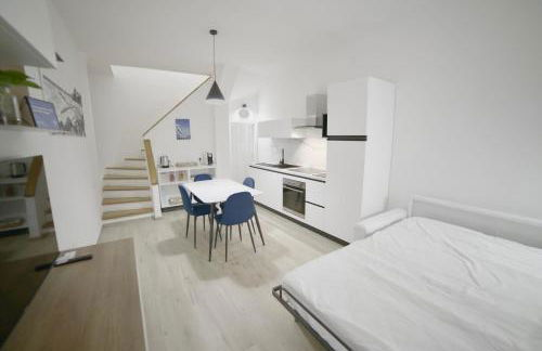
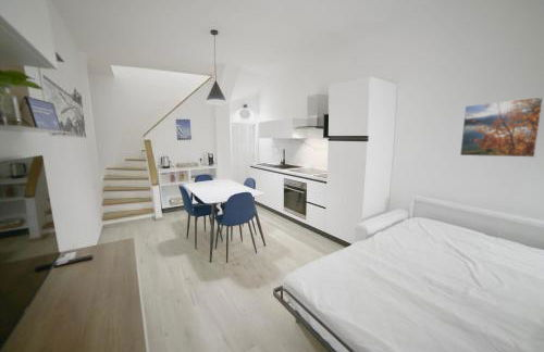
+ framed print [459,96,544,159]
